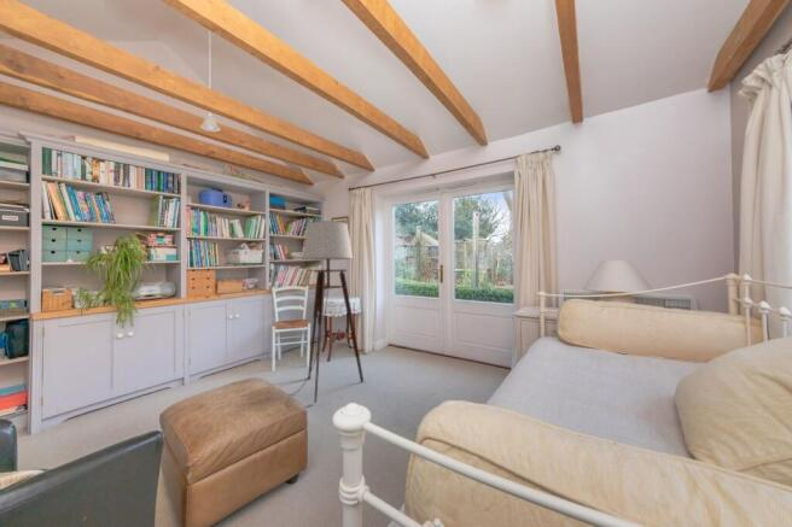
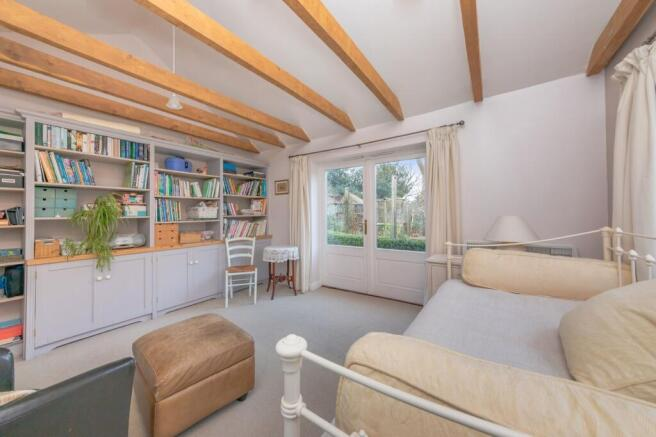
- floor lamp [289,219,365,404]
